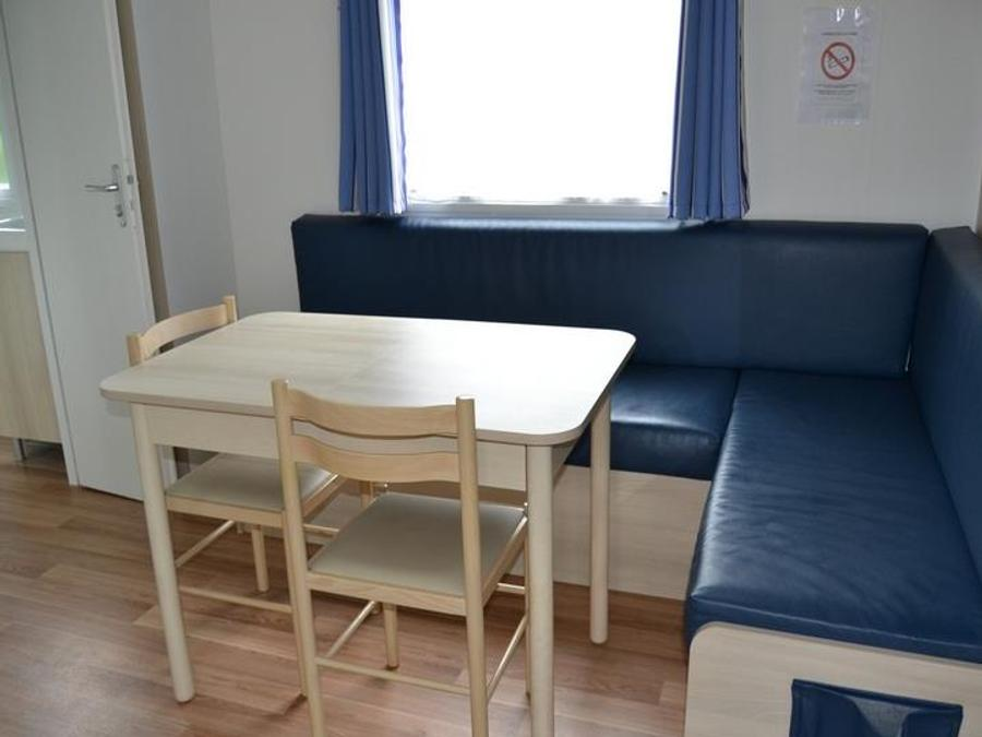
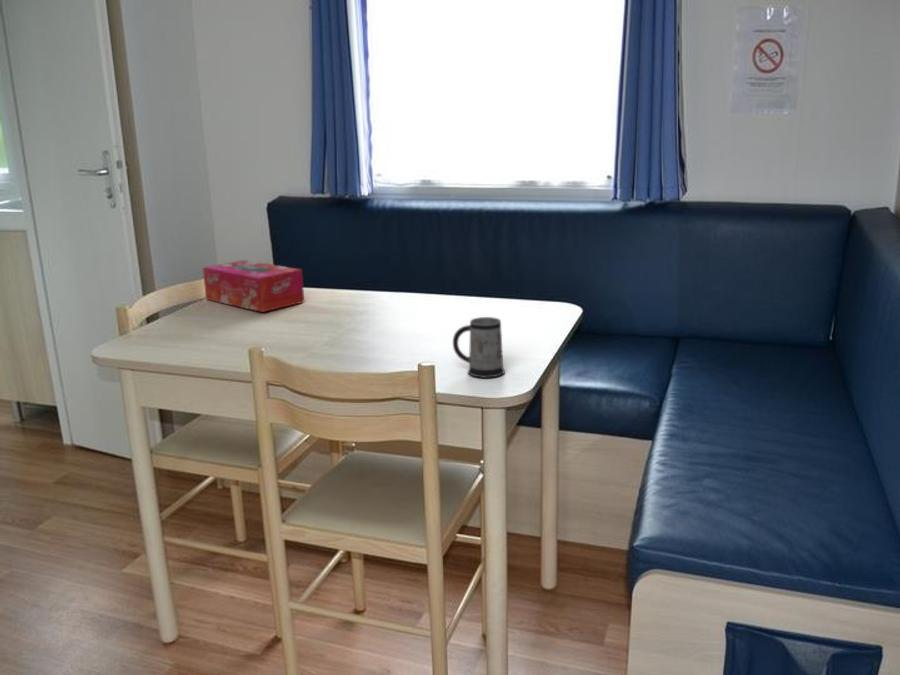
+ mug [452,316,506,379]
+ tissue box [202,259,305,313]
